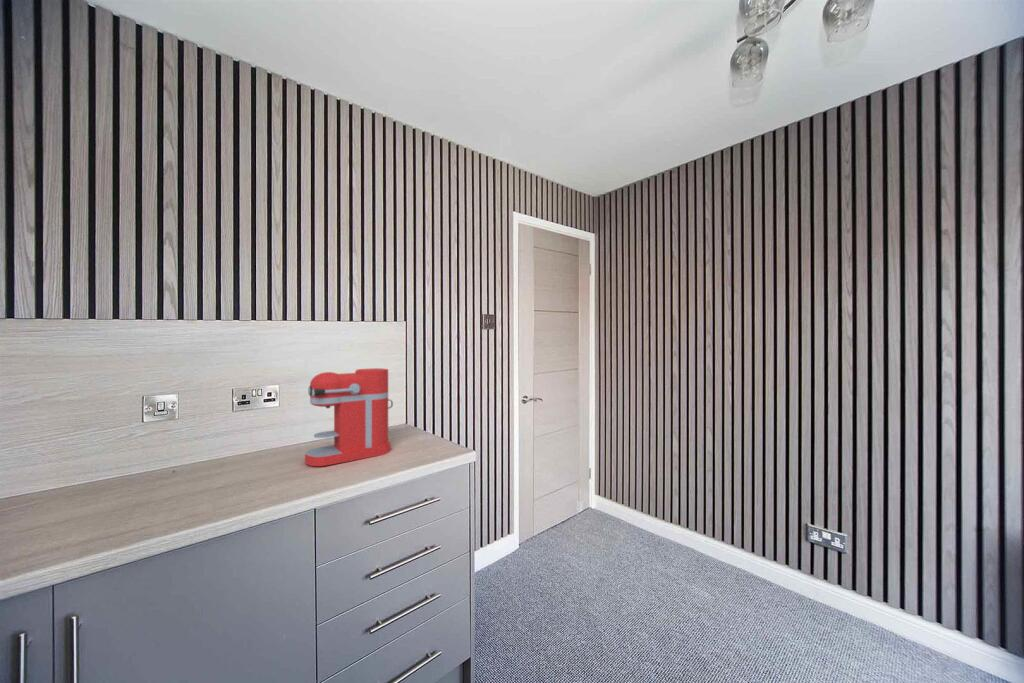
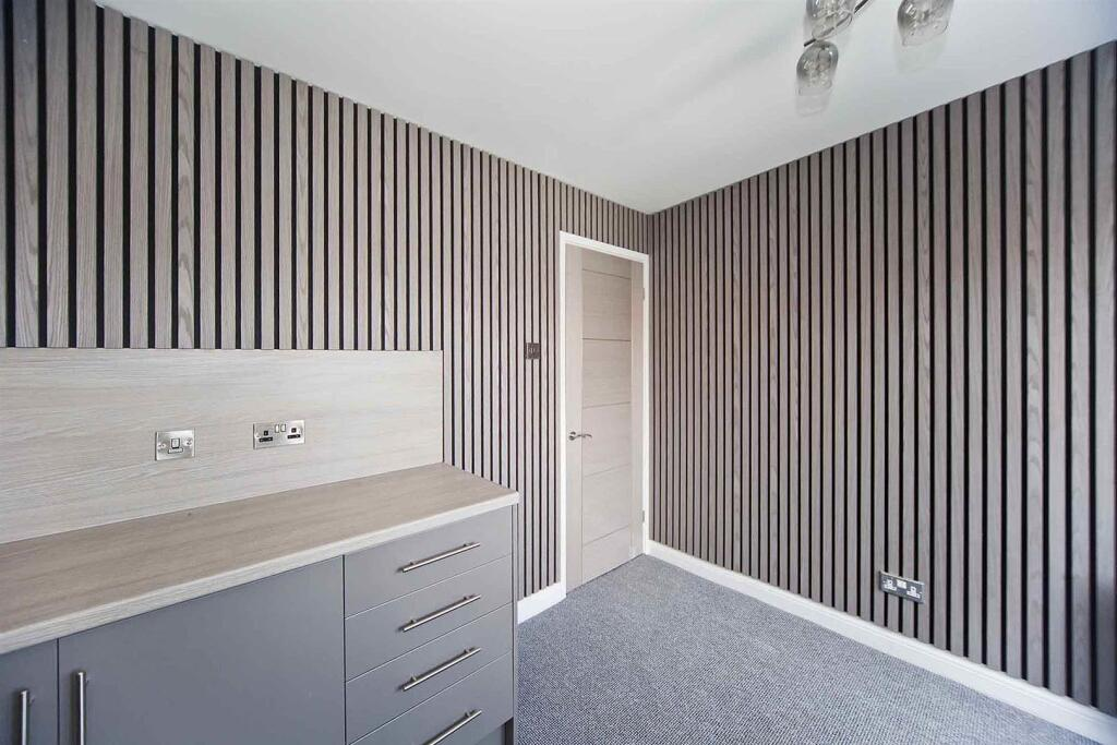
- coffee maker [304,367,394,467]
